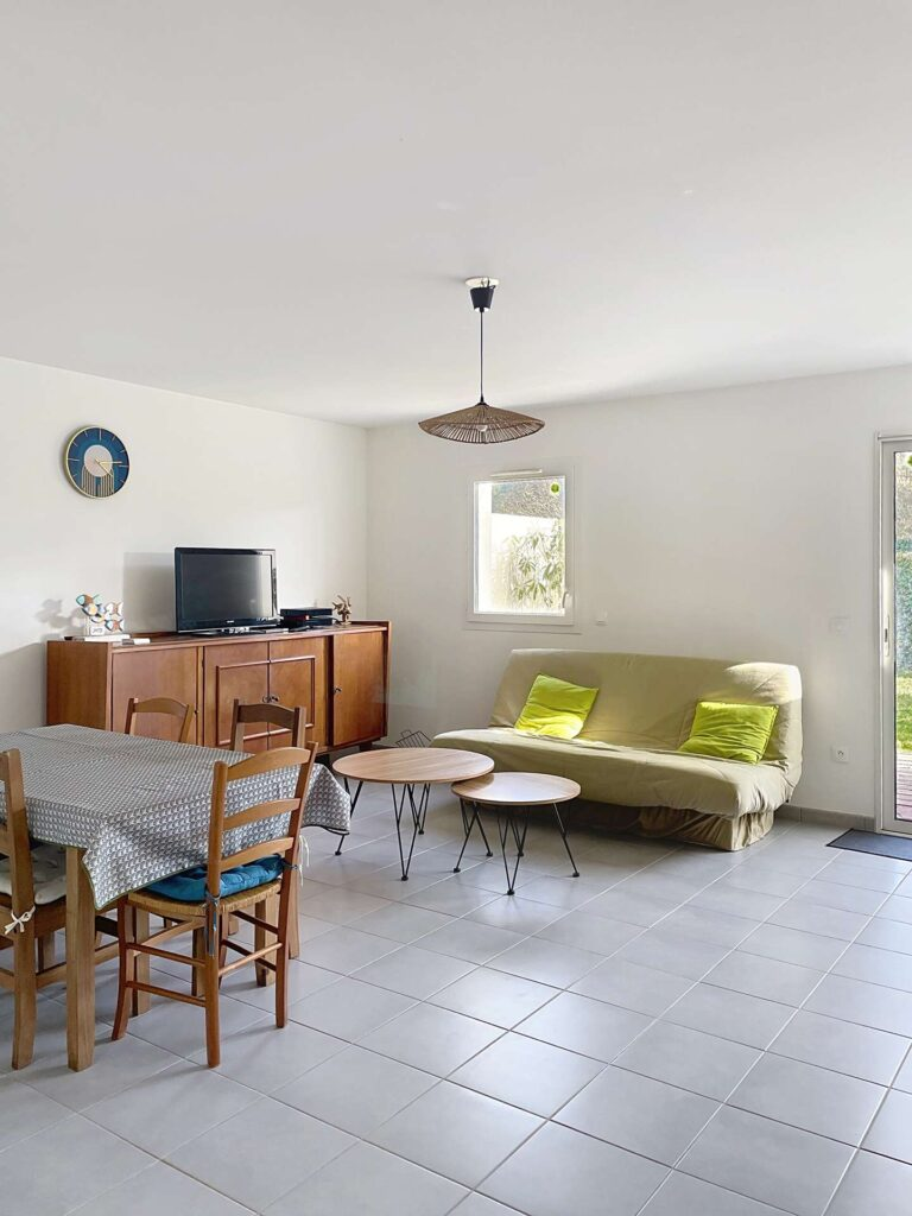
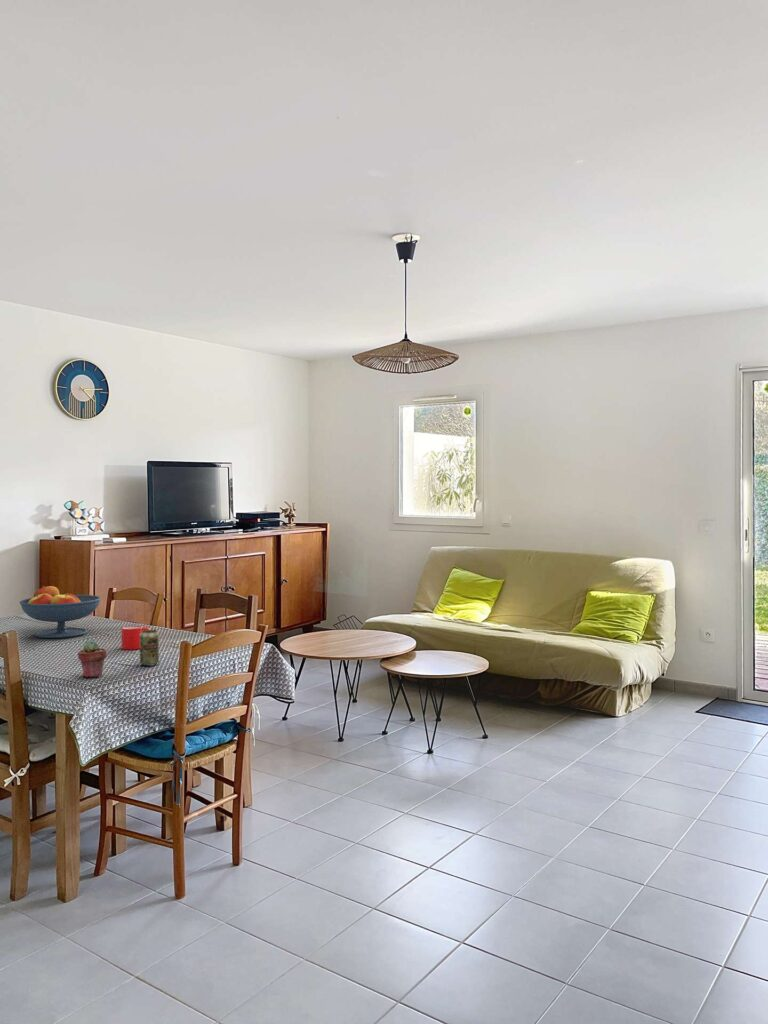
+ beverage can [139,629,160,667]
+ mug [120,625,151,651]
+ fruit bowl [19,585,102,639]
+ potted succulent [77,640,108,678]
